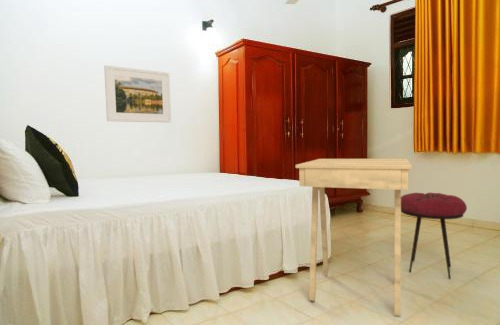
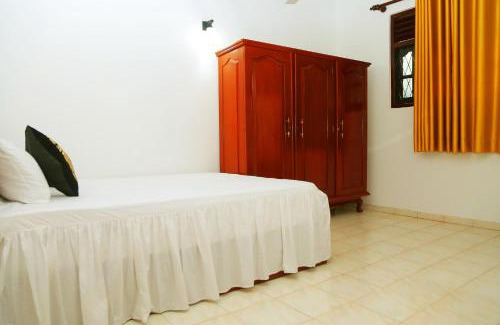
- stool [401,192,468,280]
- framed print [103,65,172,123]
- side table [294,158,413,318]
